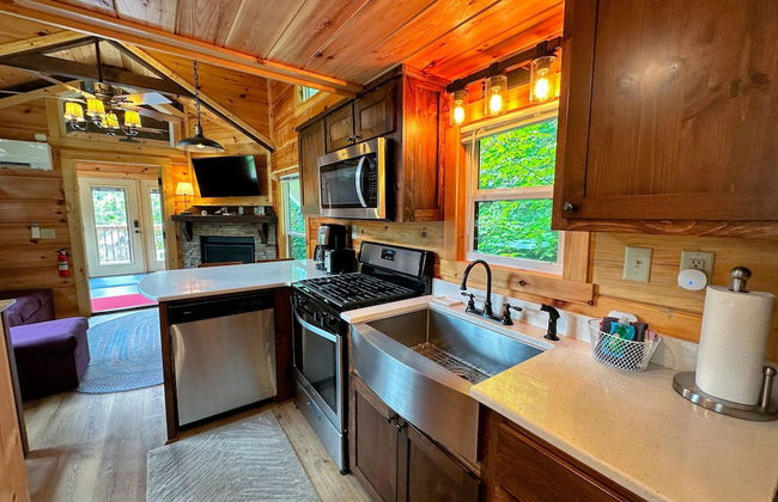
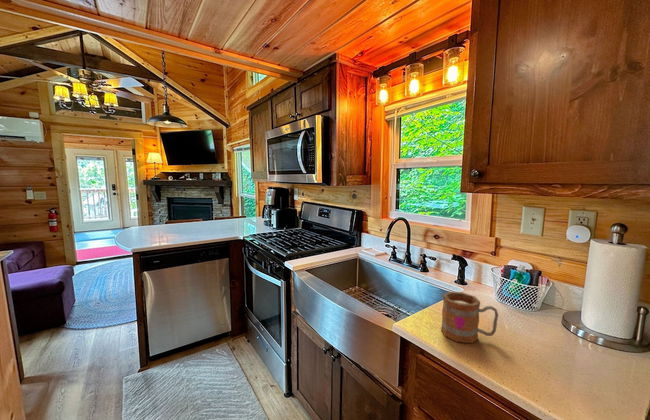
+ mug [440,291,499,344]
